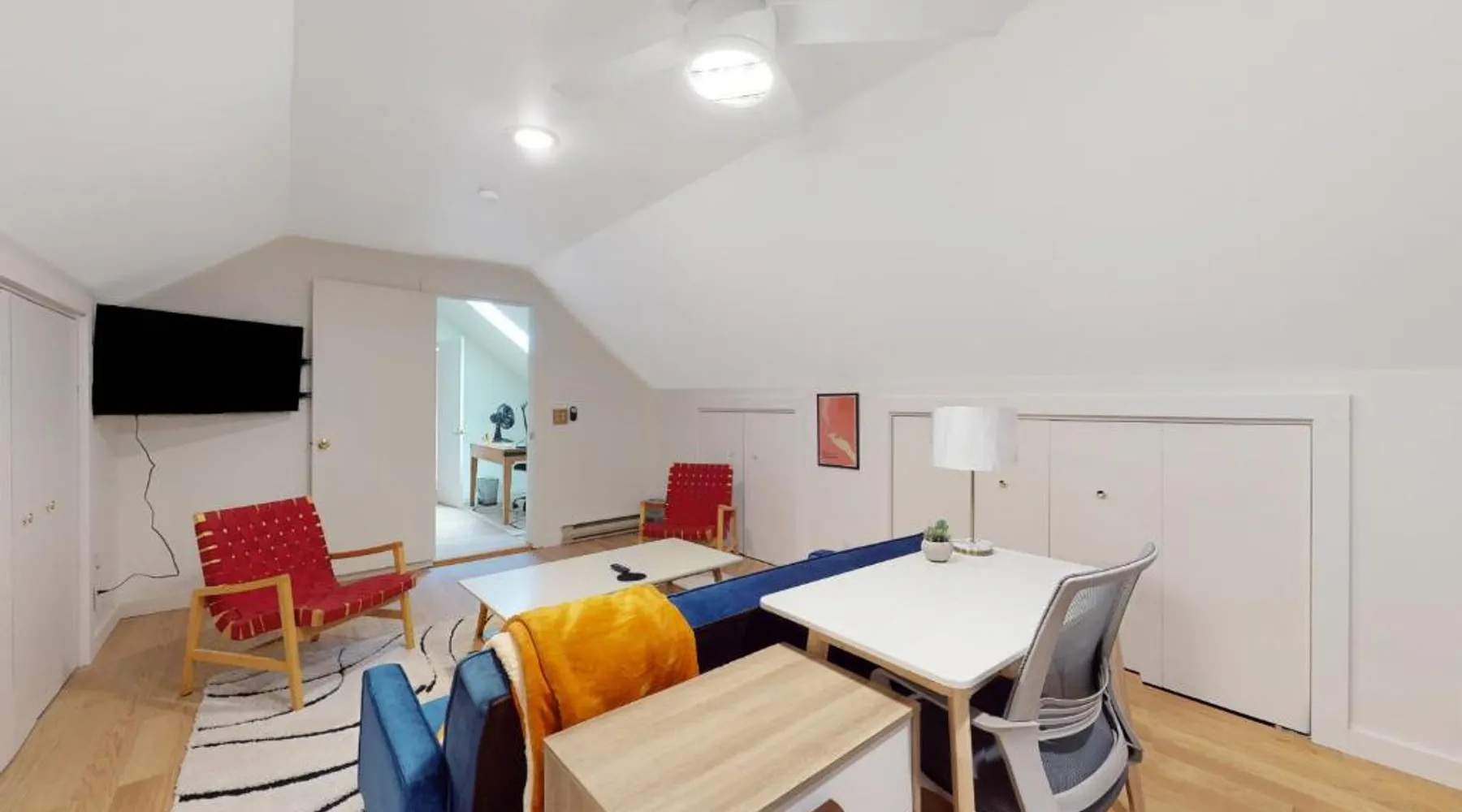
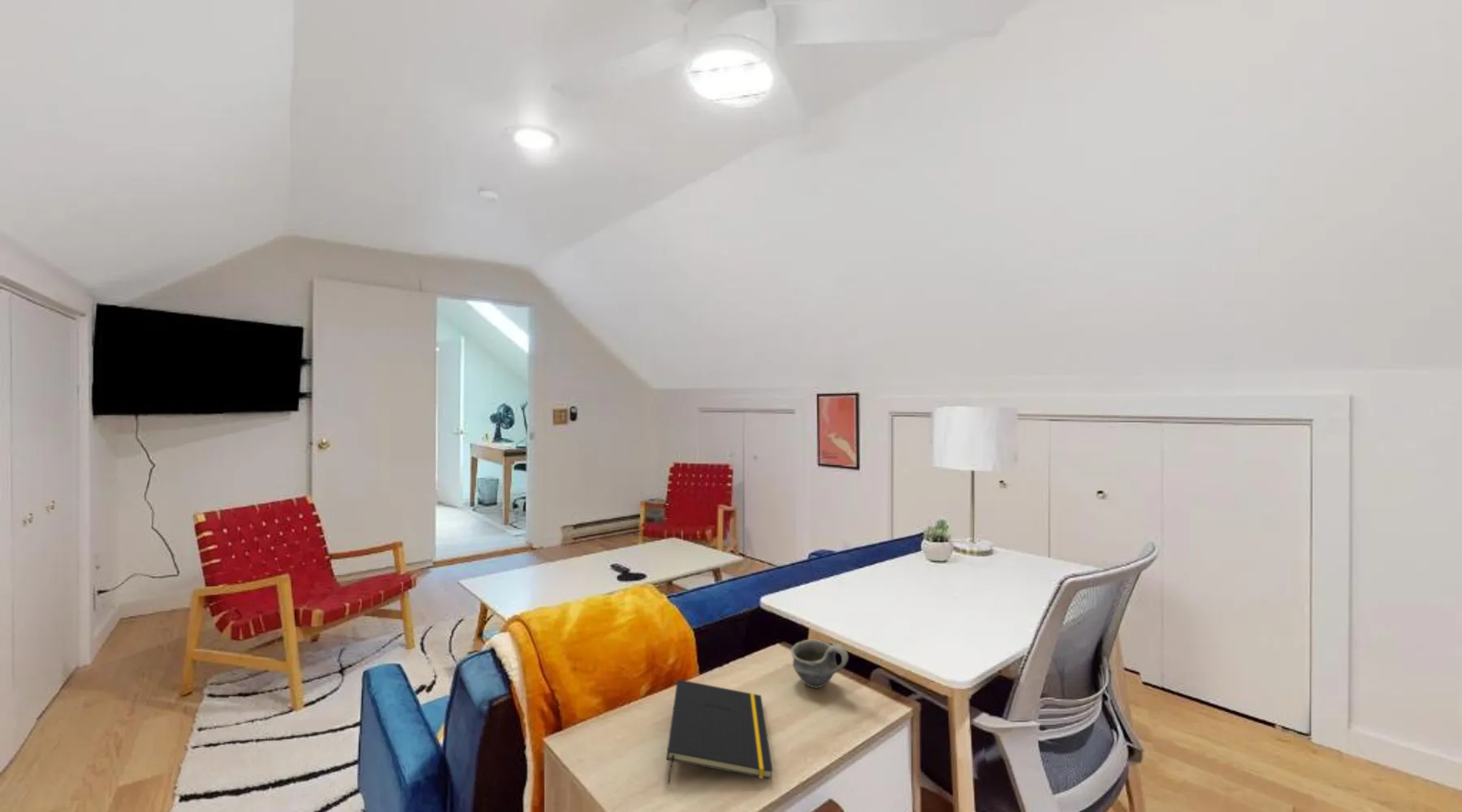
+ cup [790,639,849,689]
+ notepad [665,679,774,784]
